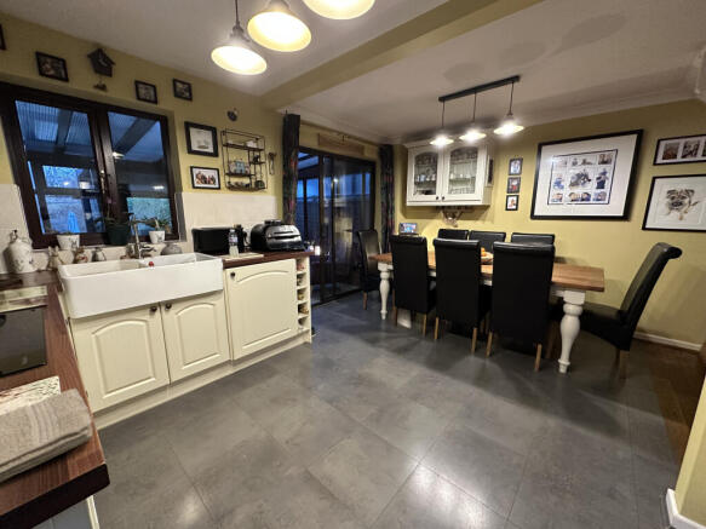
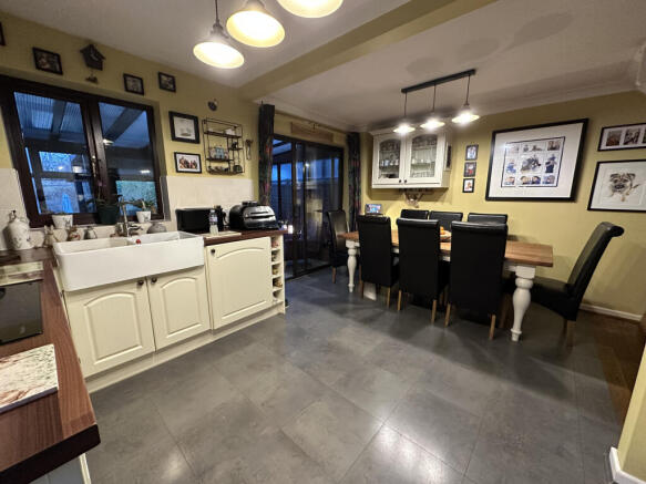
- washcloth [0,387,93,483]
